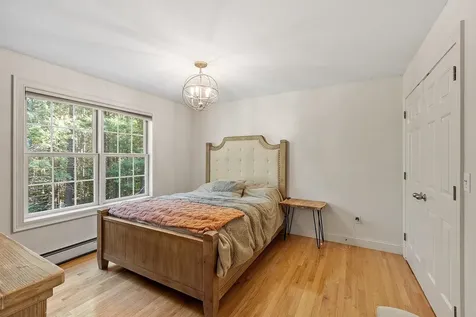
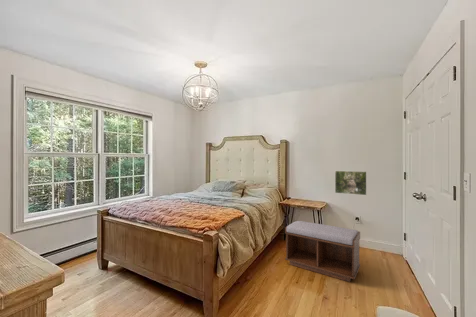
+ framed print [334,170,368,196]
+ bench [284,220,361,283]
